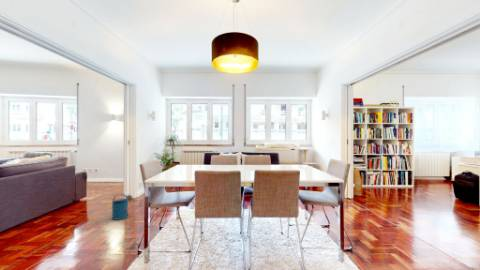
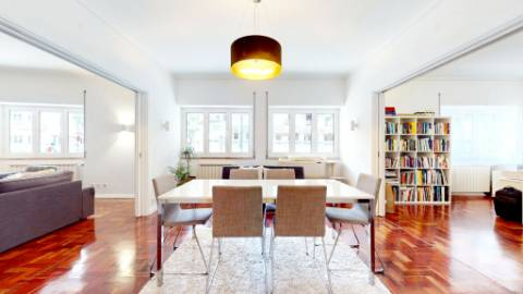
- watering can [111,193,134,221]
